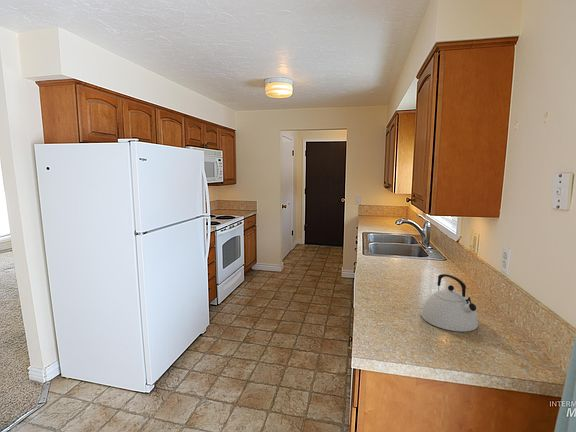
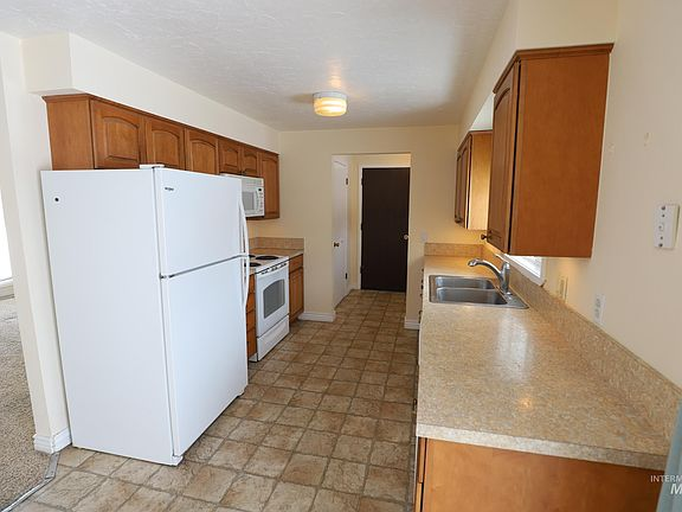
- kettle [420,273,479,333]
